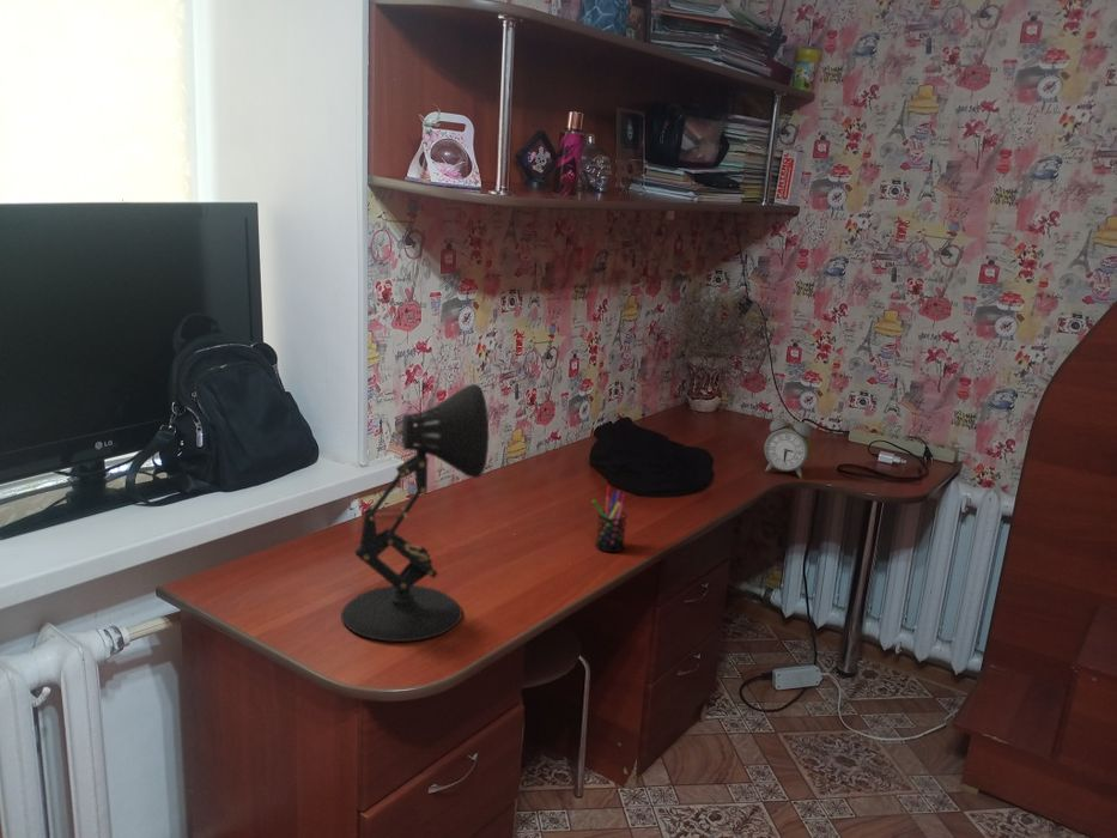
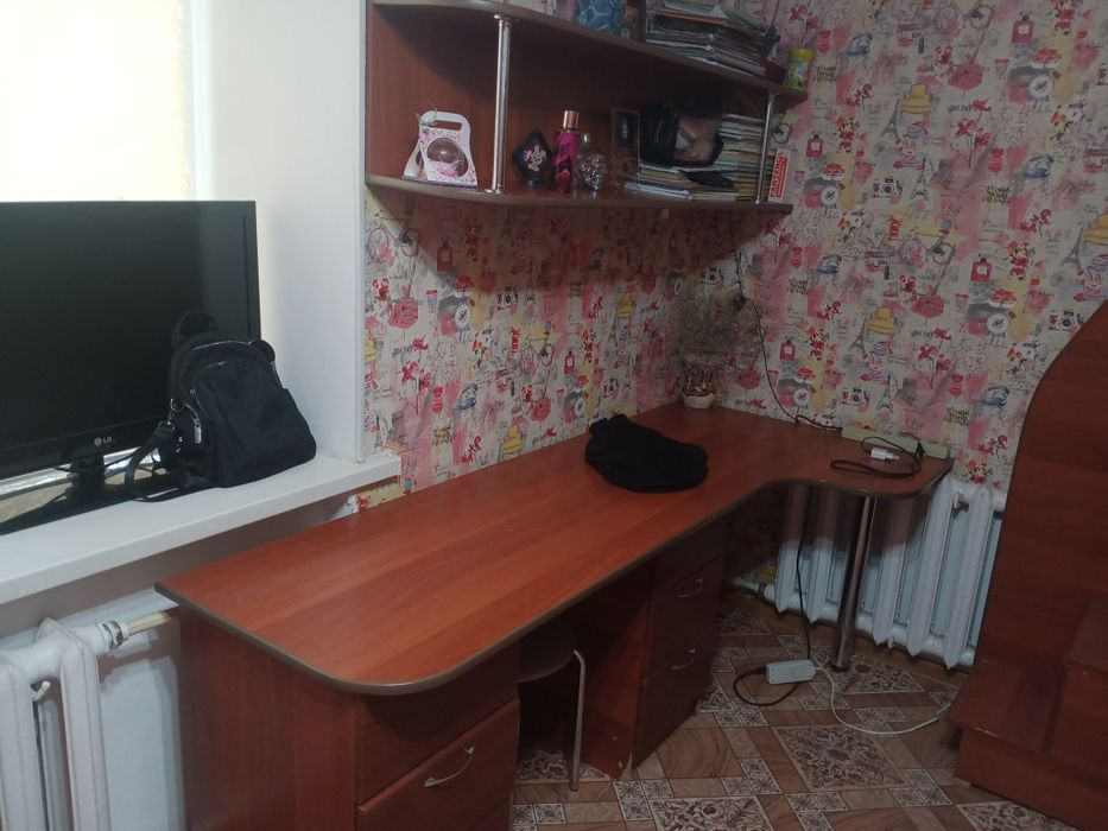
- desk lamp [340,383,490,643]
- pen holder [591,485,629,553]
- alarm clock [763,418,812,479]
